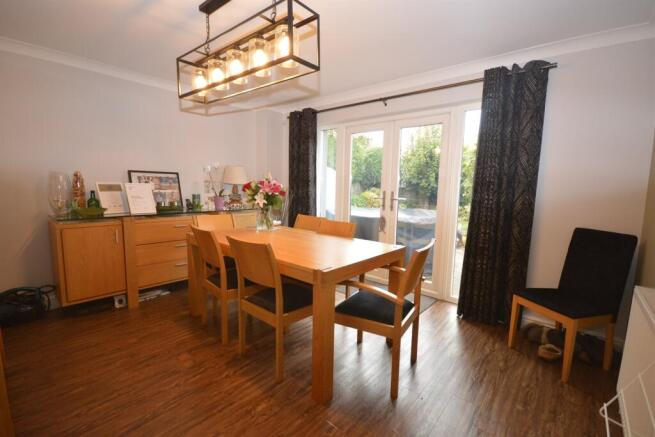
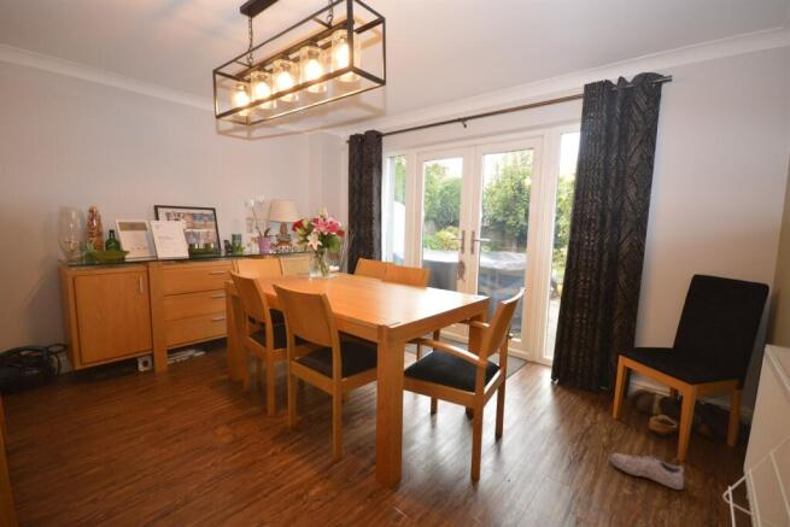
+ shoe [609,452,685,491]
